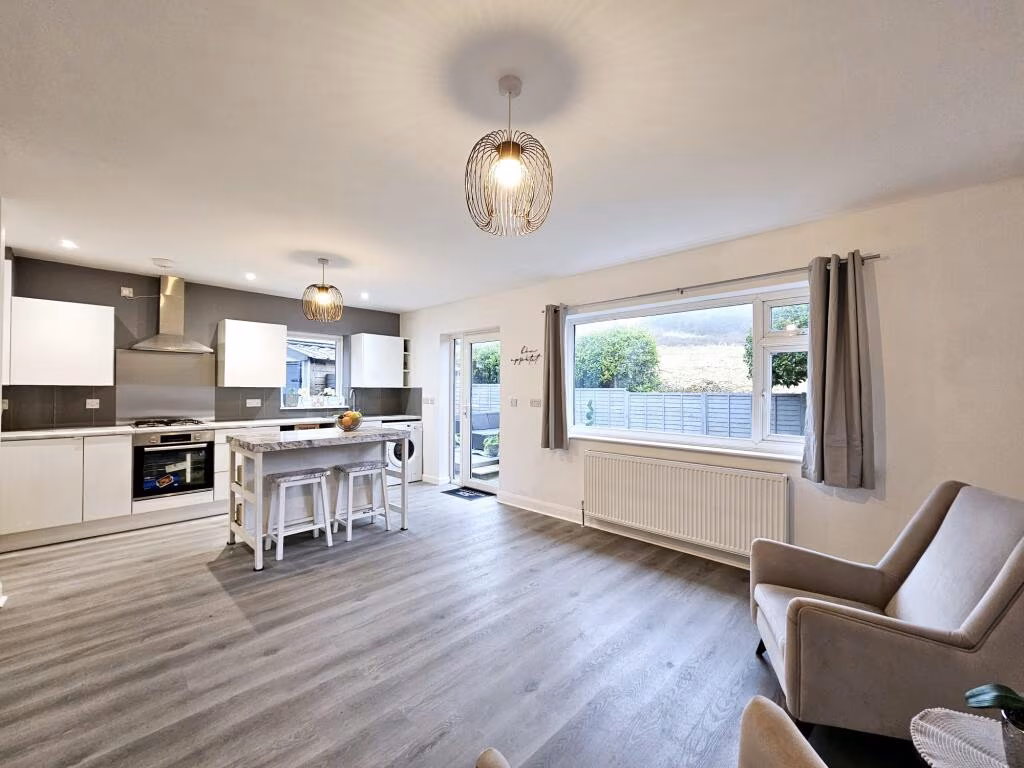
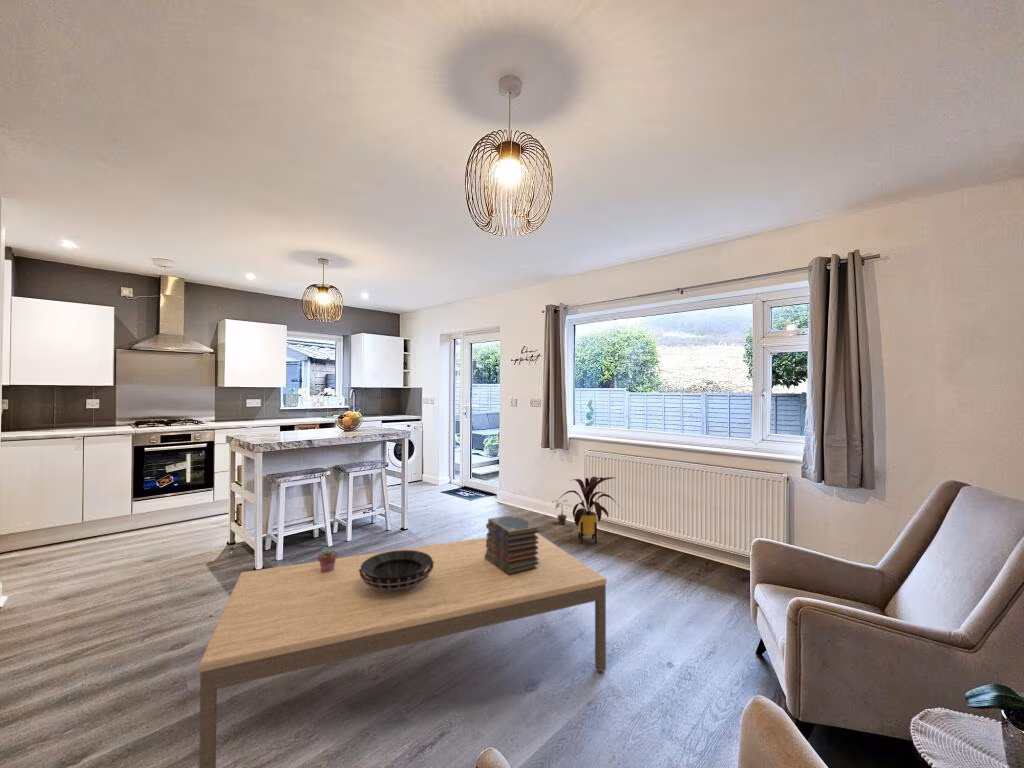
+ decorative bowl [359,549,434,591]
+ potted plant [553,499,573,526]
+ book stack [485,514,540,576]
+ potted succulent [317,546,338,572]
+ coffee table [198,533,608,768]
+ house plant [558,475,621,545]
